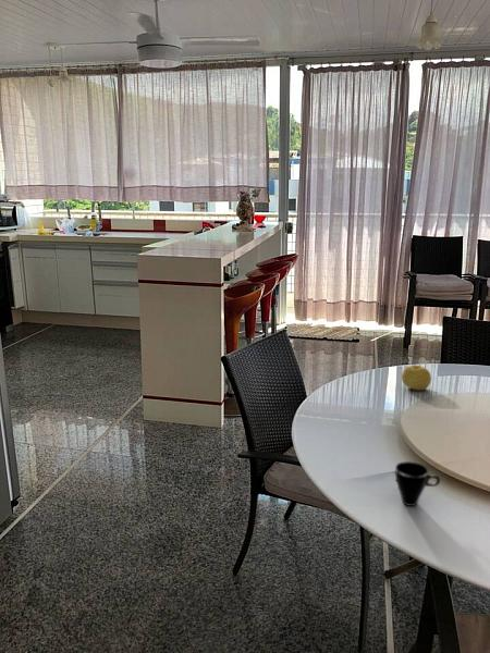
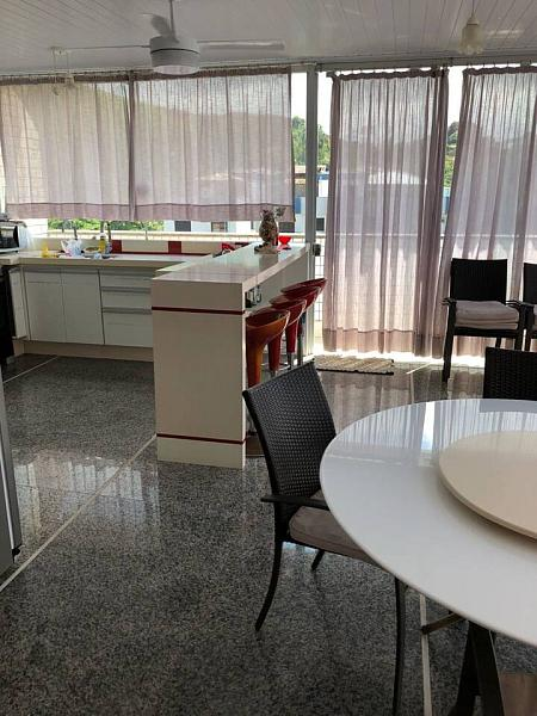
- fruit [401,365,432,392]
- cup [394,460,441,507]
